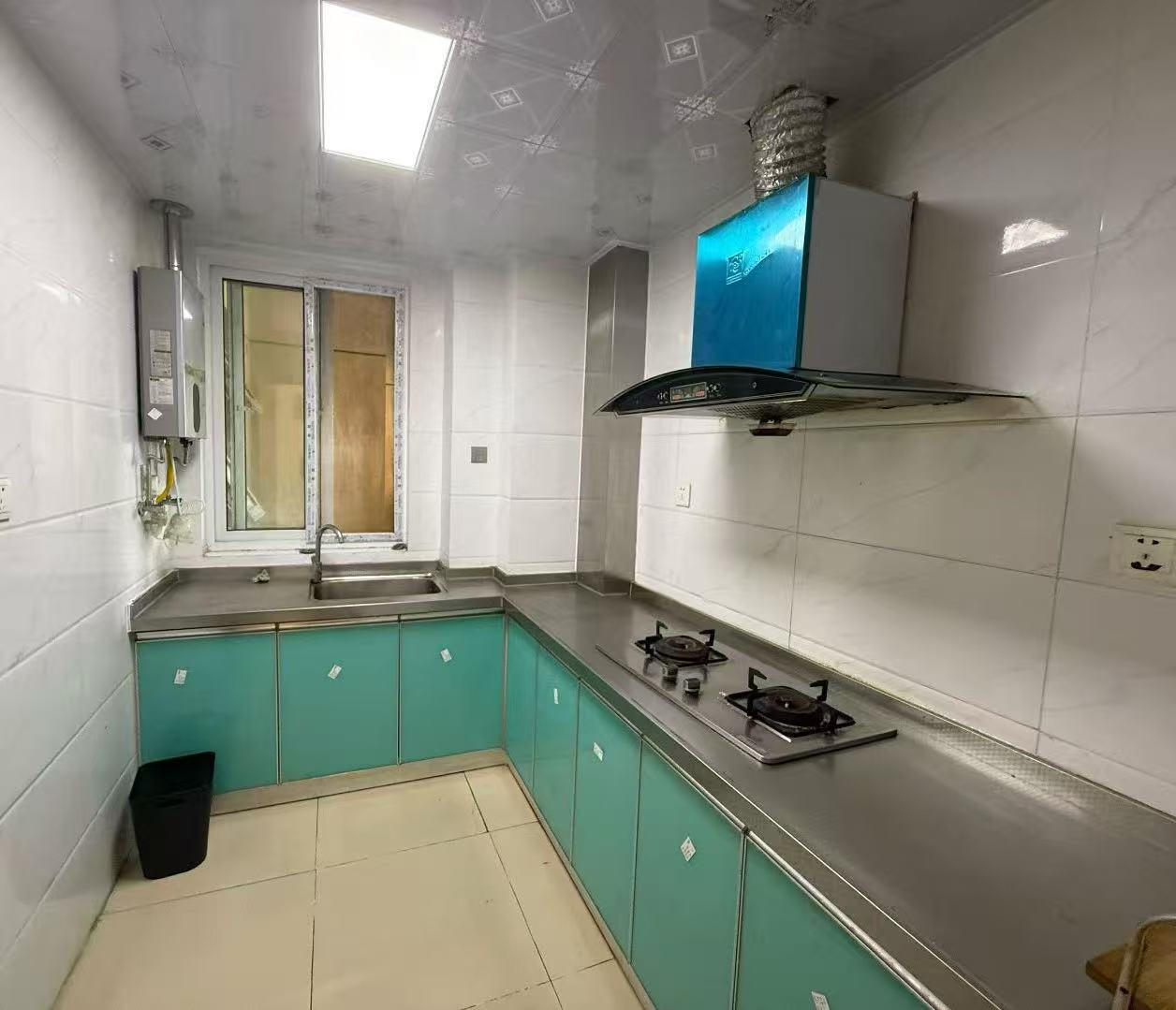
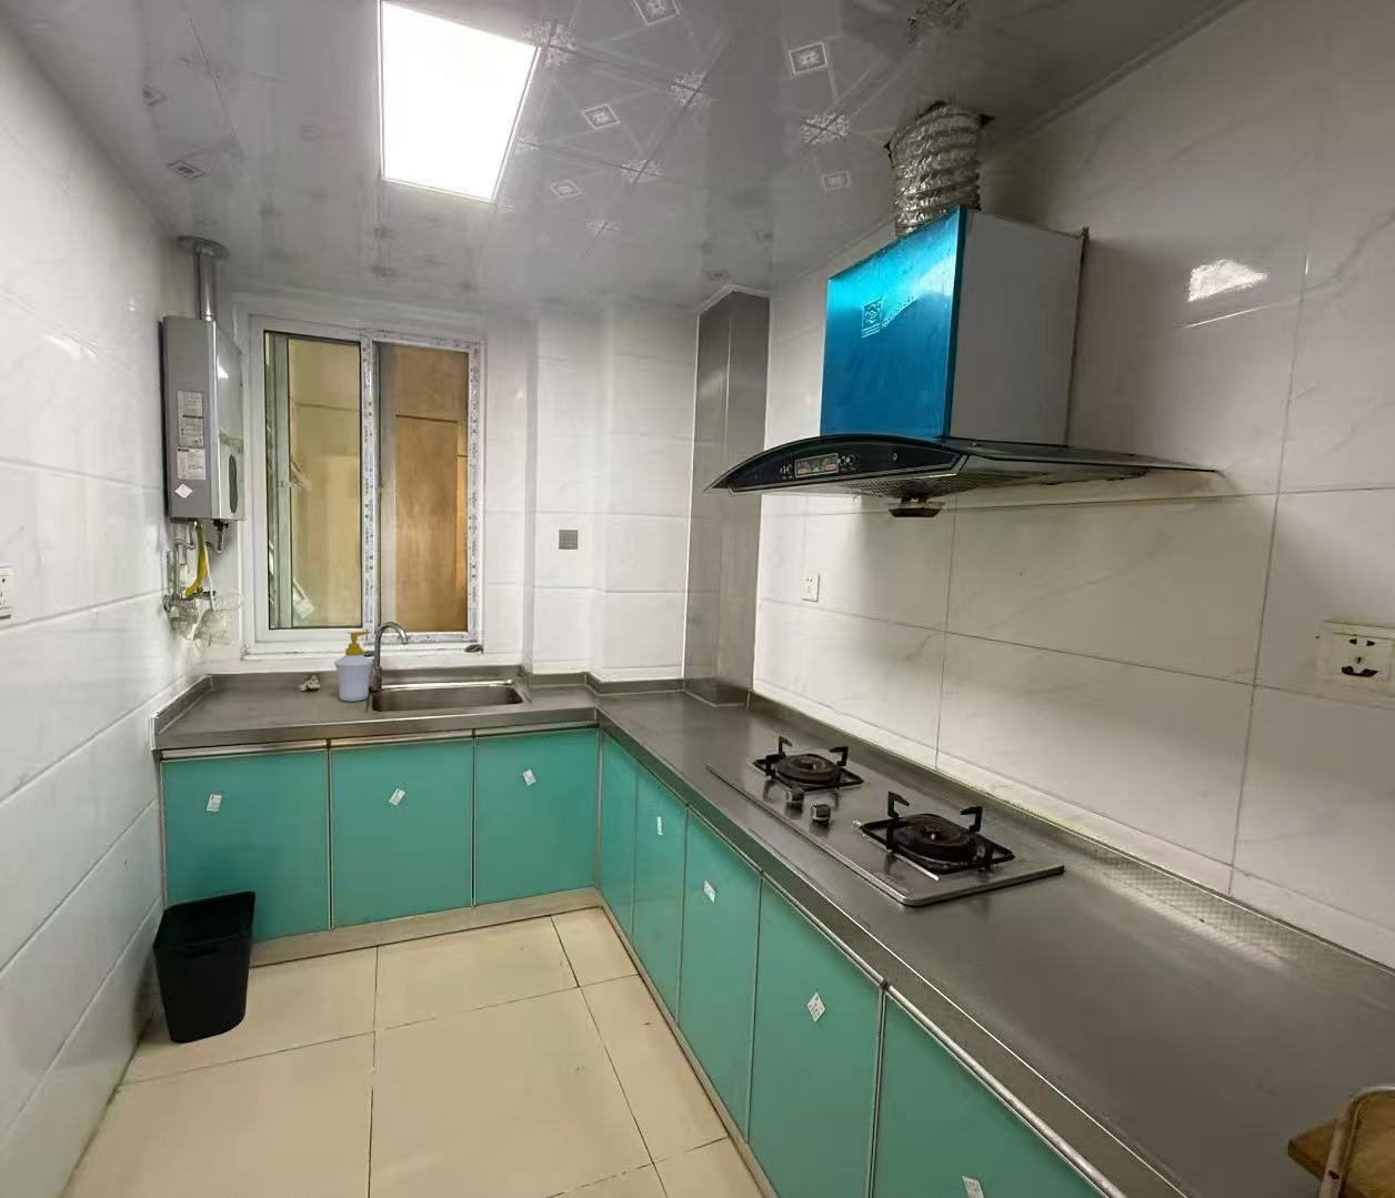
+ soap bottle [333,631,375,703]
